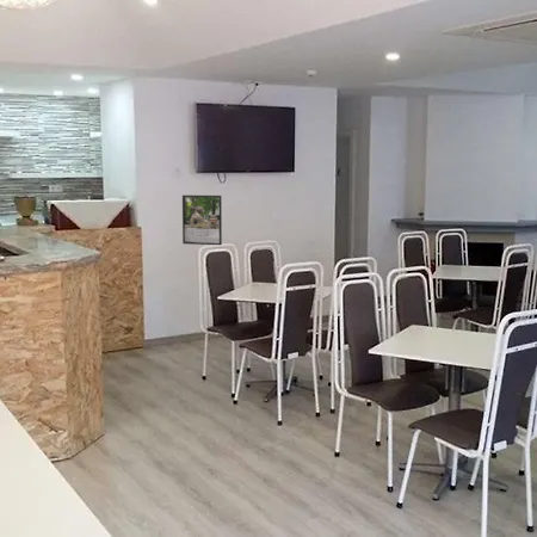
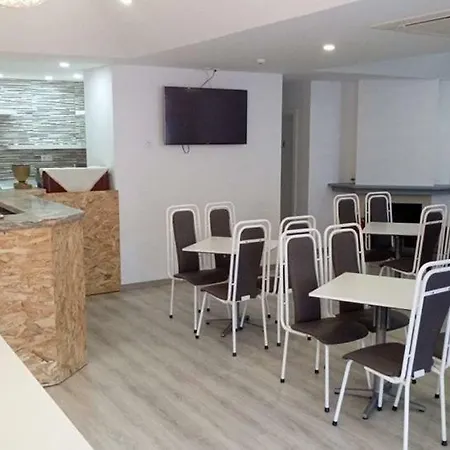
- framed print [181,195,223,246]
